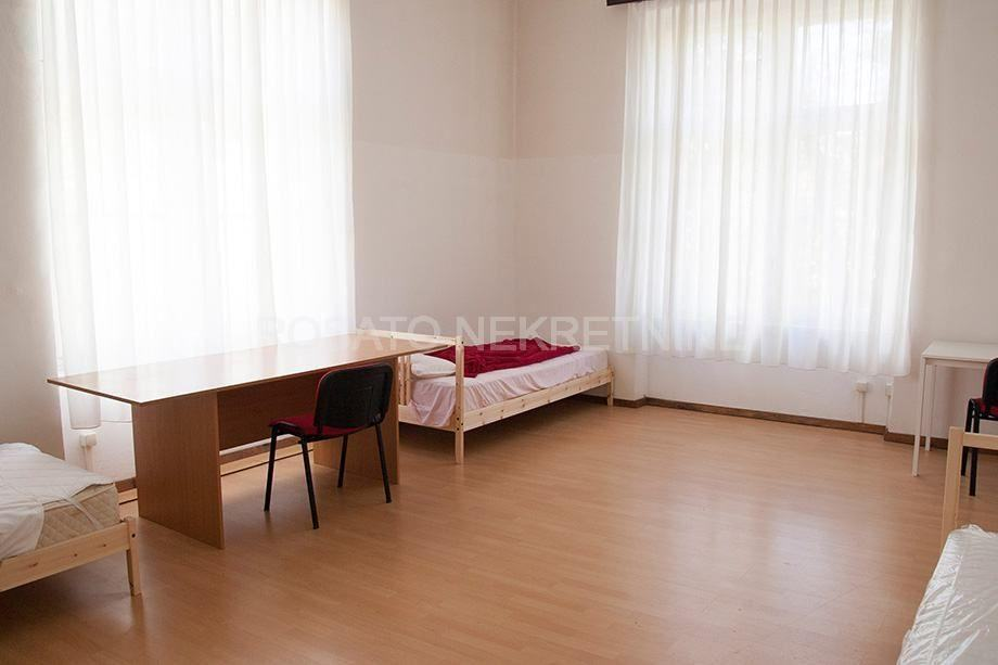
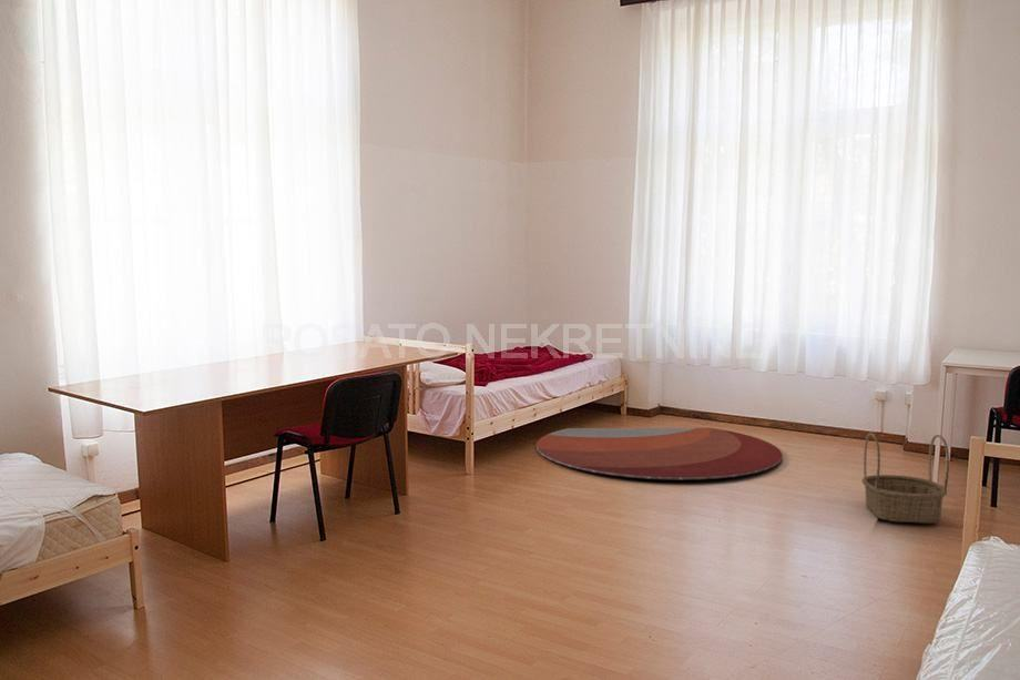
+ basket [861,432,950,525]
+ rug [536,427,784,481]
